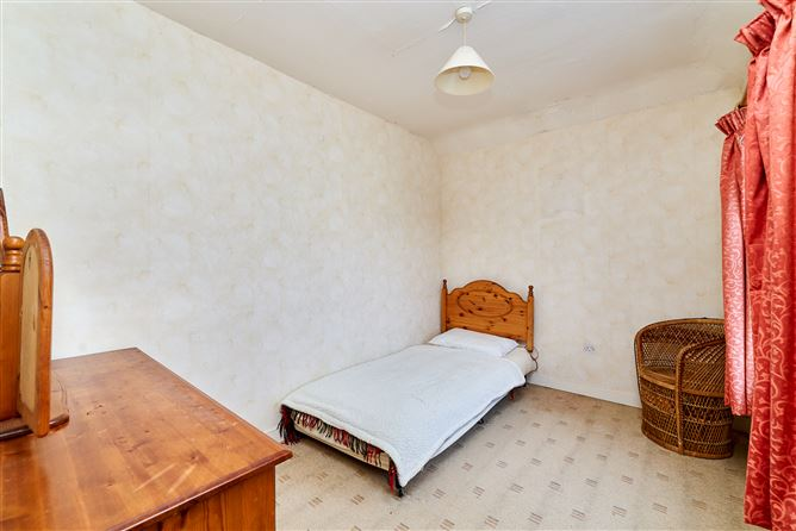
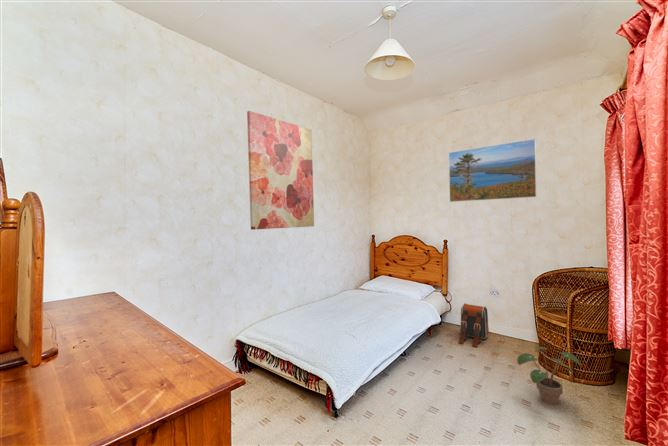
+ wall art [246,110,315,231]
+ potted plant [516,345,582,406]
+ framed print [448,138,538,203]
+ backpack [457,302,490,348]
